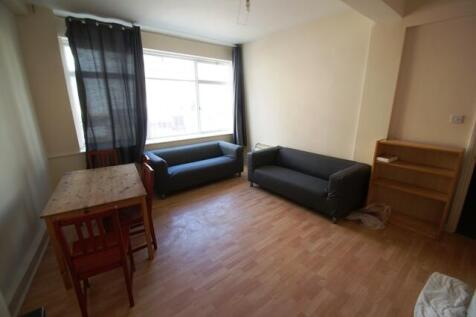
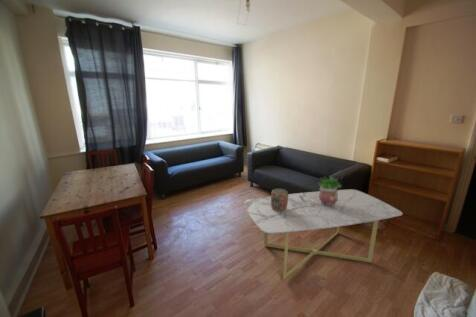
+ potted plant [317,174,343,205]
+ decorative container [270,188,289,212]
+ coffee table [244,188,404,280]
